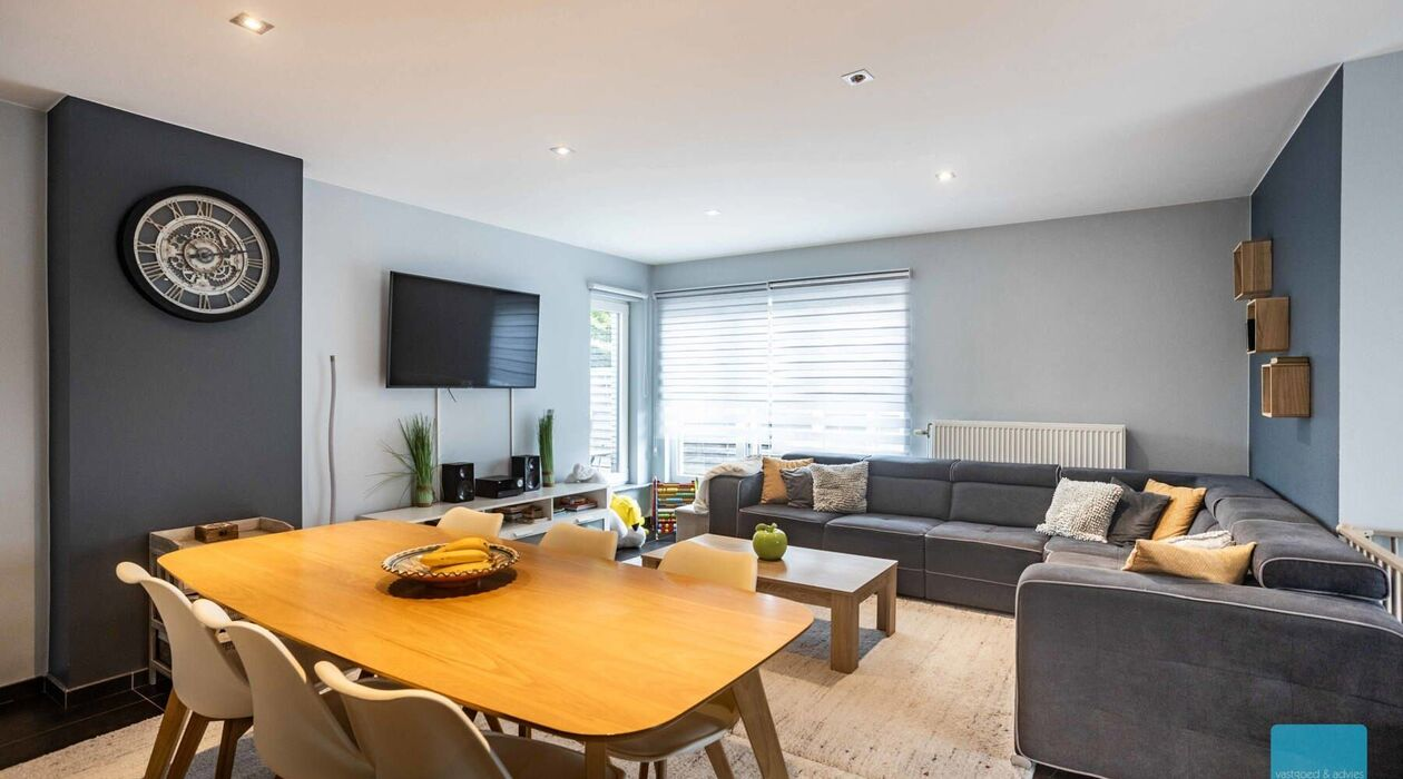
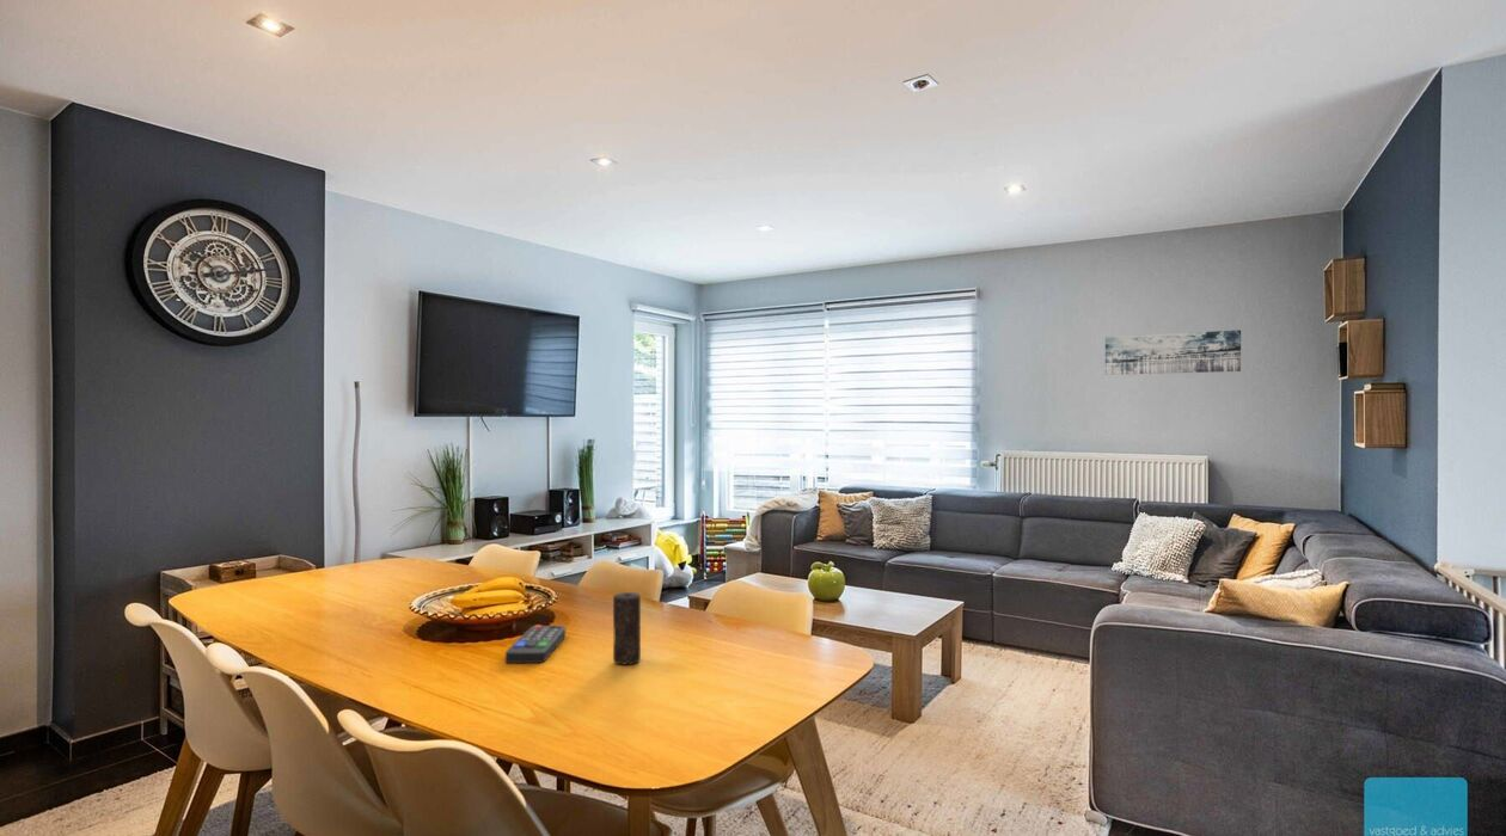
+ remote control [504,623,567,664]
+ wall art [1104,330,1242,376]
+ candle [612,591,642,666]
